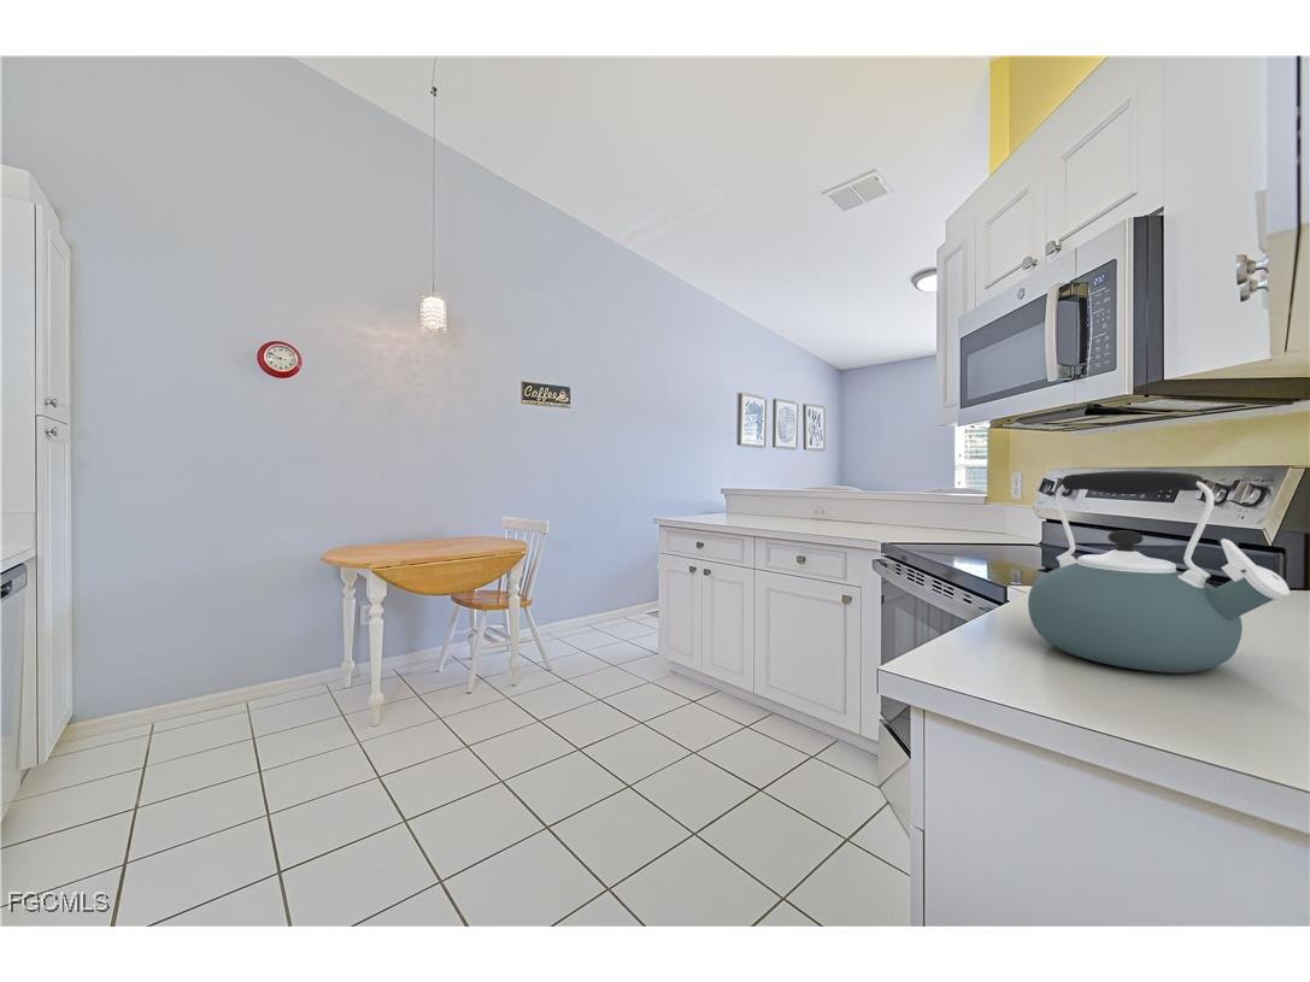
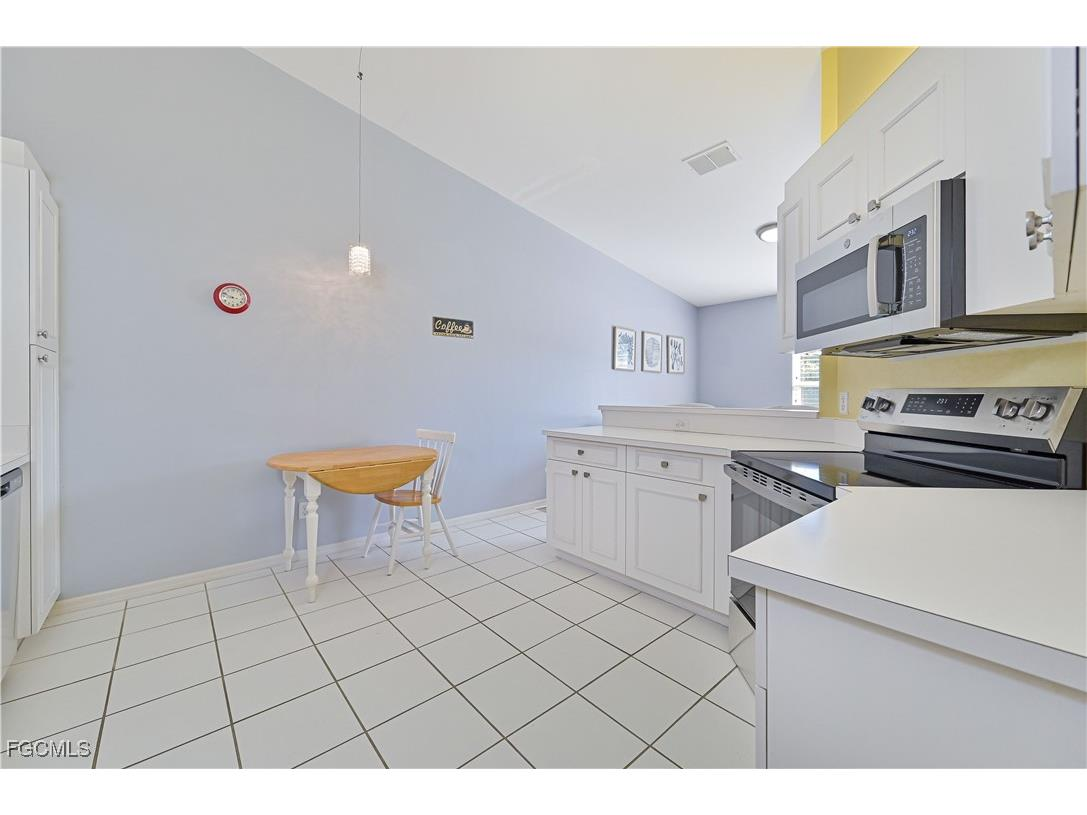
- kettle [1027,470,1291,674]
